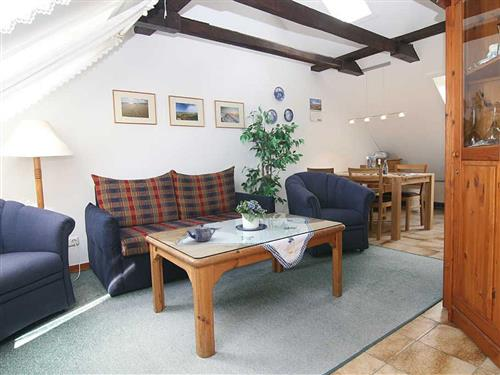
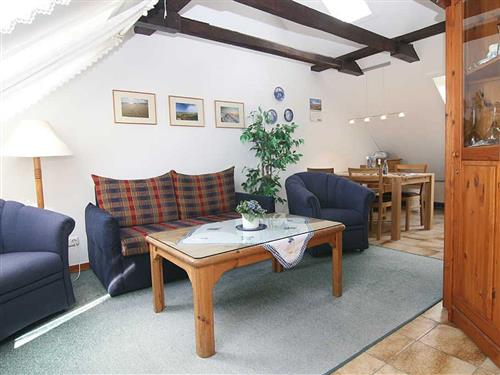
- teapot [186,224,216,242]
